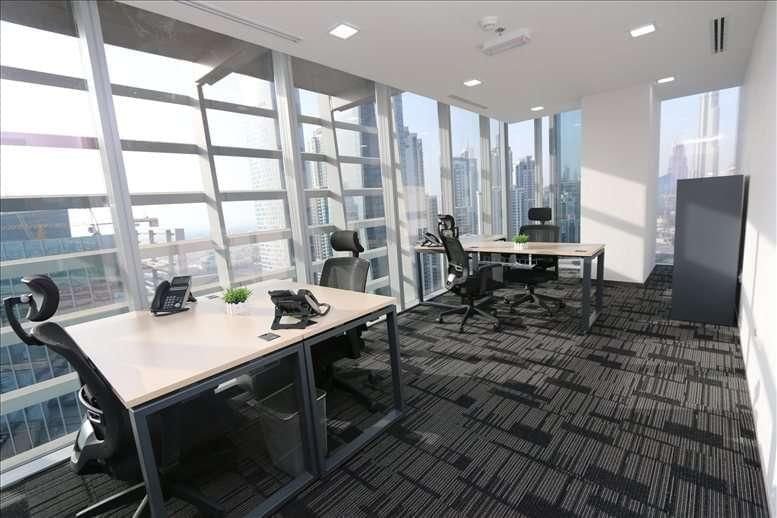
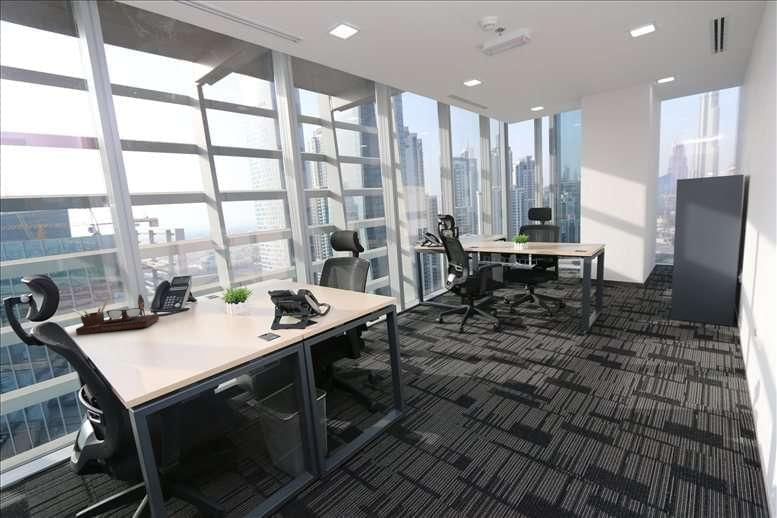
+ desk organizer [71,293,160,336]
